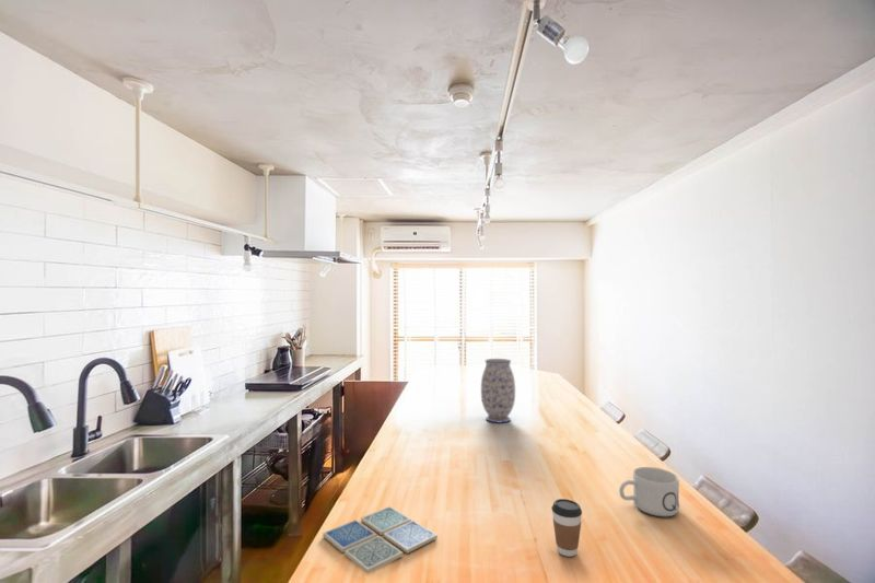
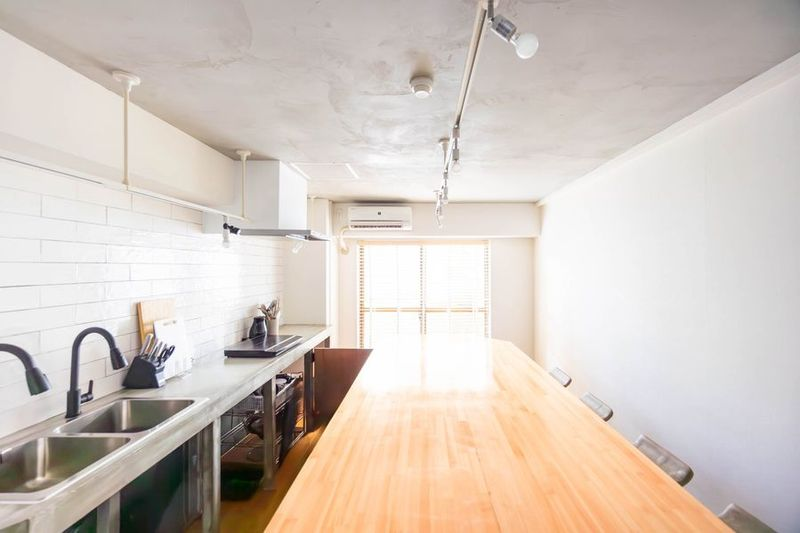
- drink coaster [322,505,439,574]
- mug [618,466,680,517]
- vase [480,358,516,424]
- coffee cup [551,498,583,558]
